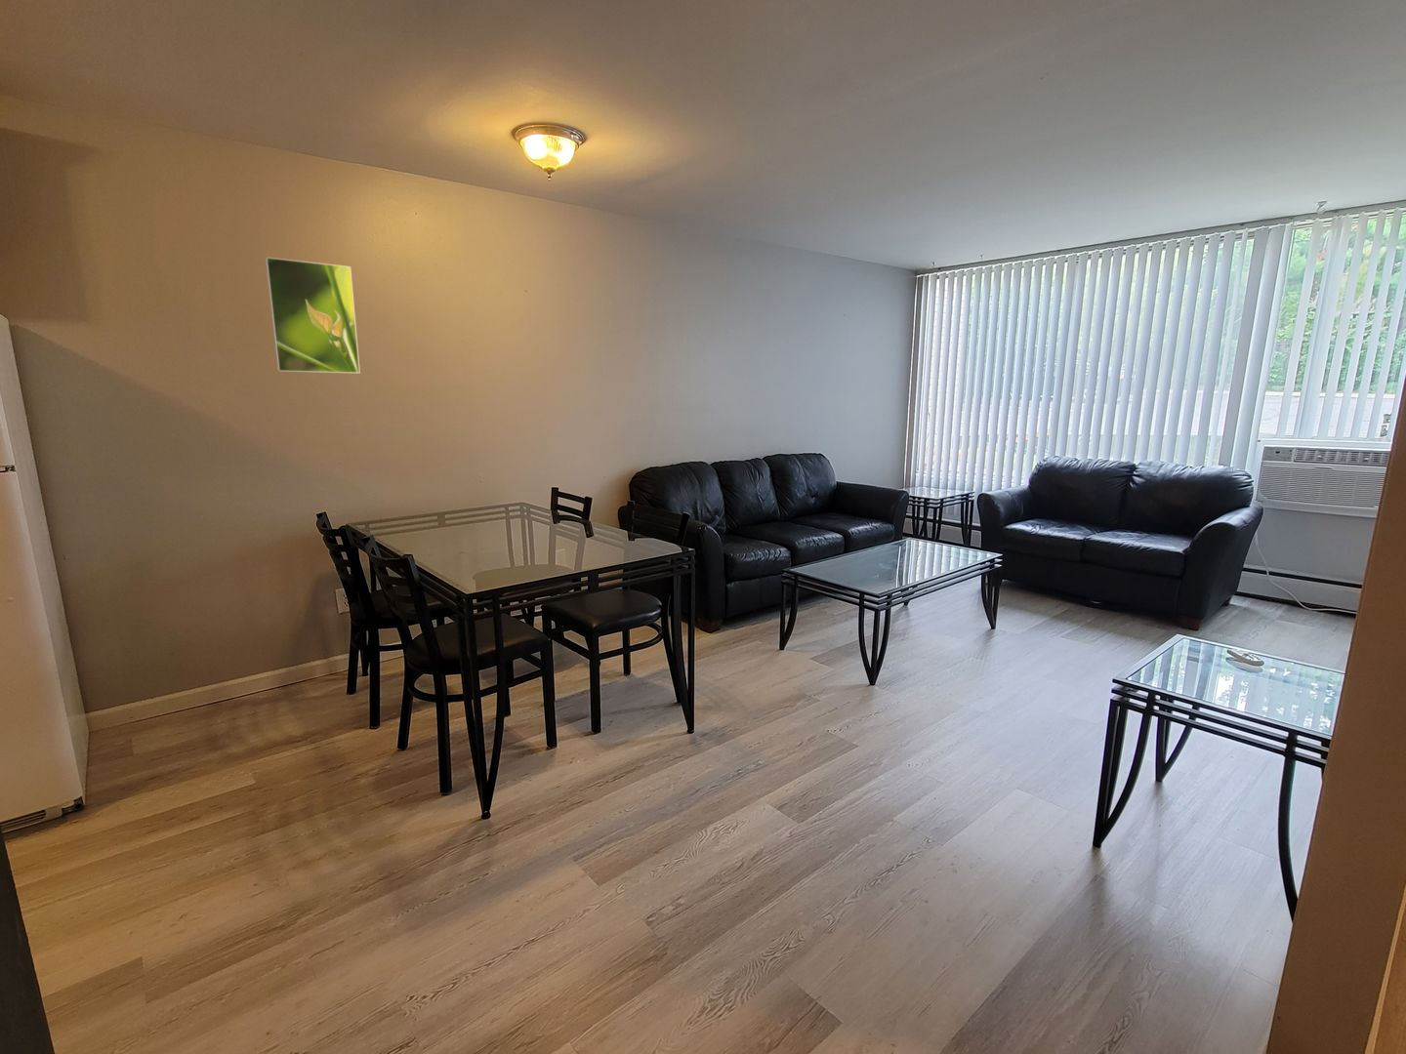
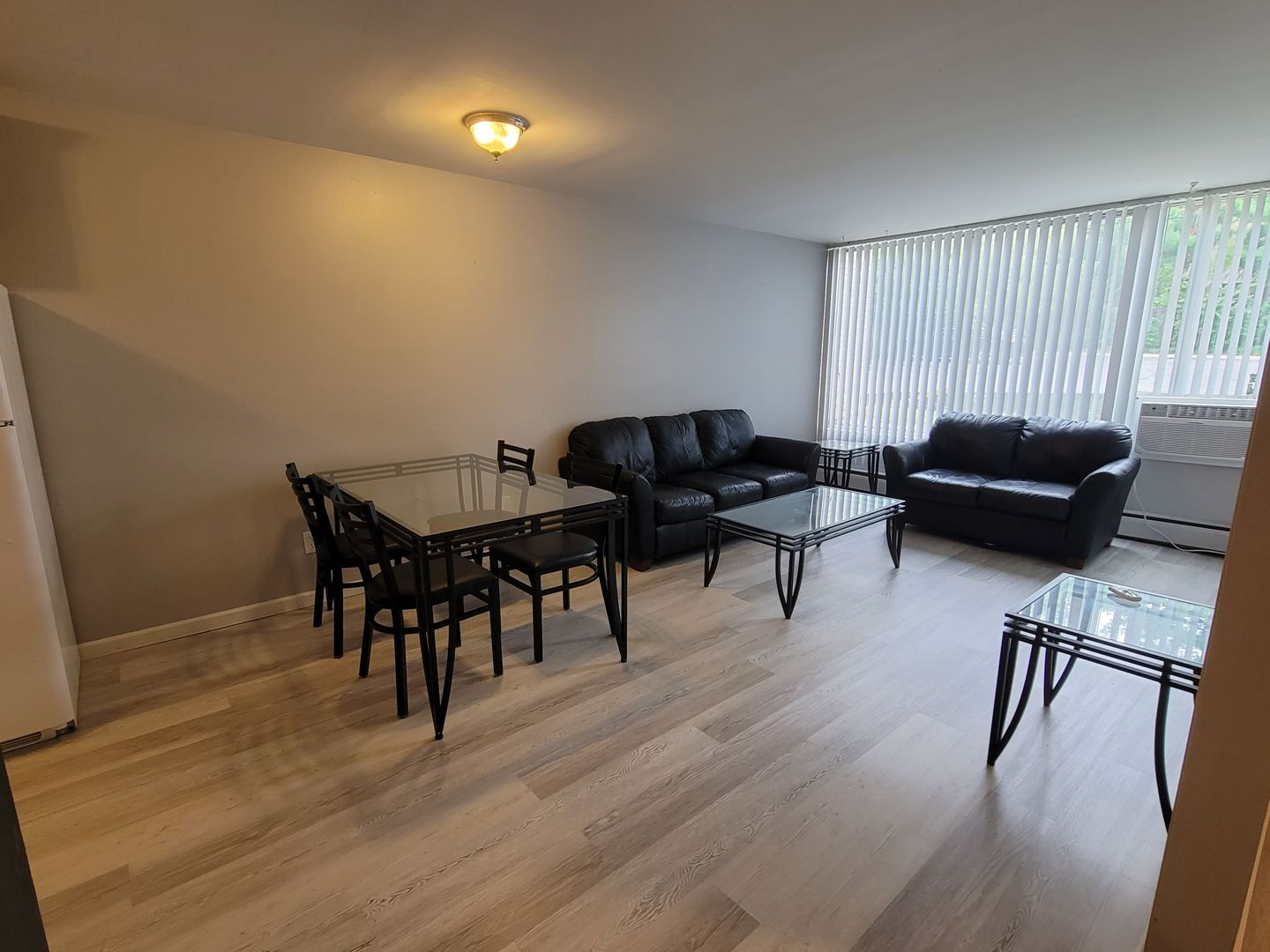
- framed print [265,256,361,374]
